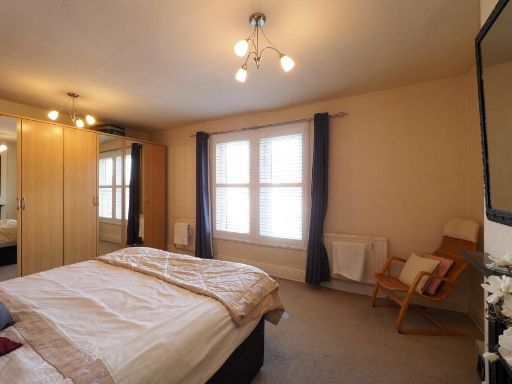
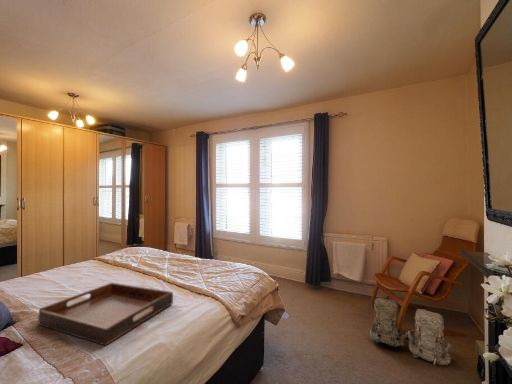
+ serving tray [37,281,174,347]
+ backpack [368,297,453,366]
